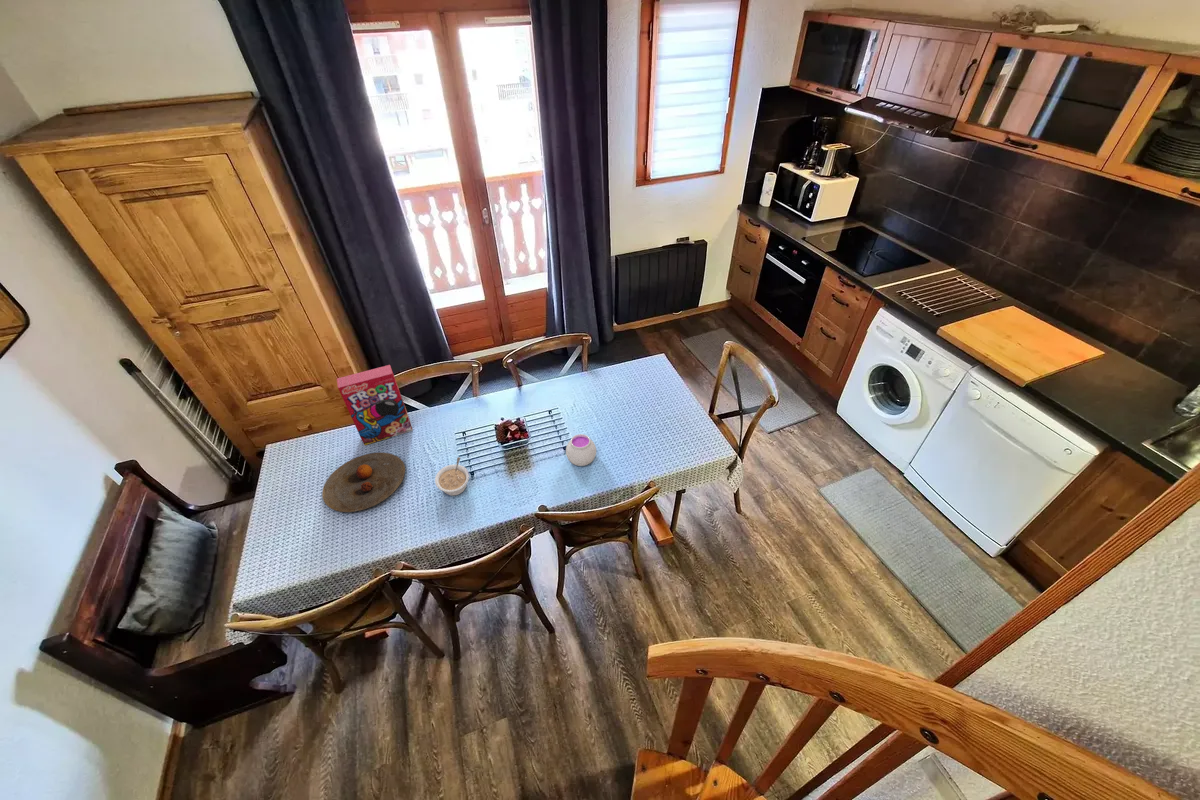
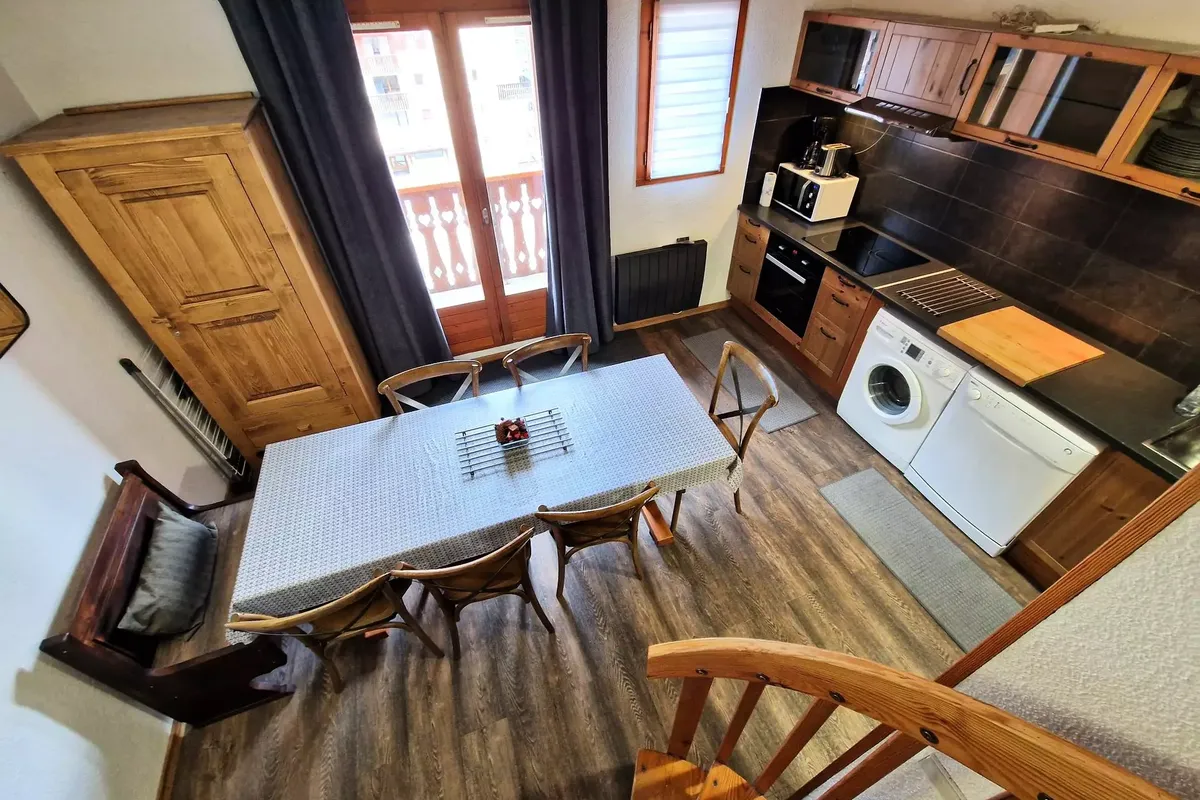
- legume [434,456,470,497]
- plate [321,452,406,513]
- cereal box [336,364,414,446]
- jar [565,433,597,467]
